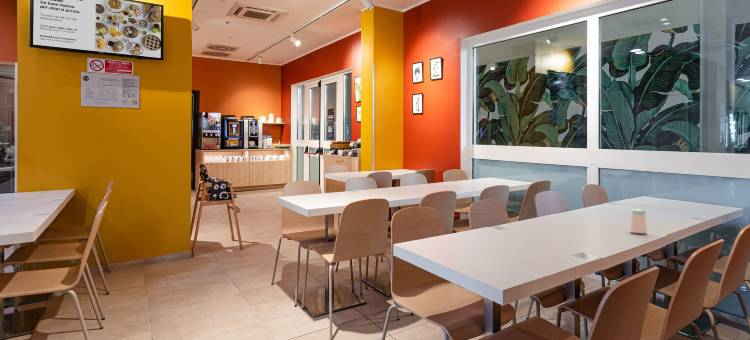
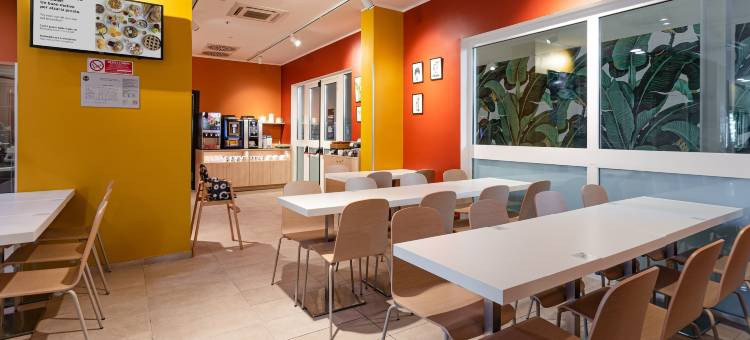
- salt shaker [629,208,648,235]
